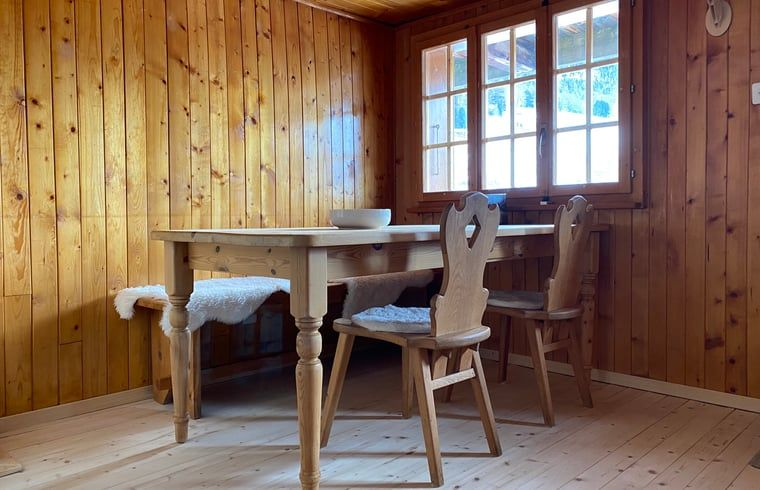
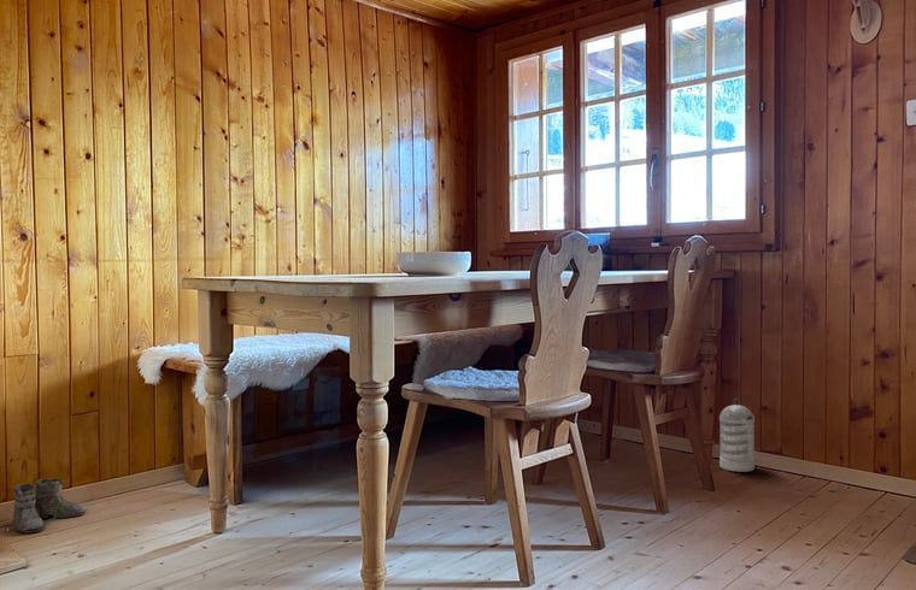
+ boots [0,477,86,533]
+ lantern [718,397,756,473]
